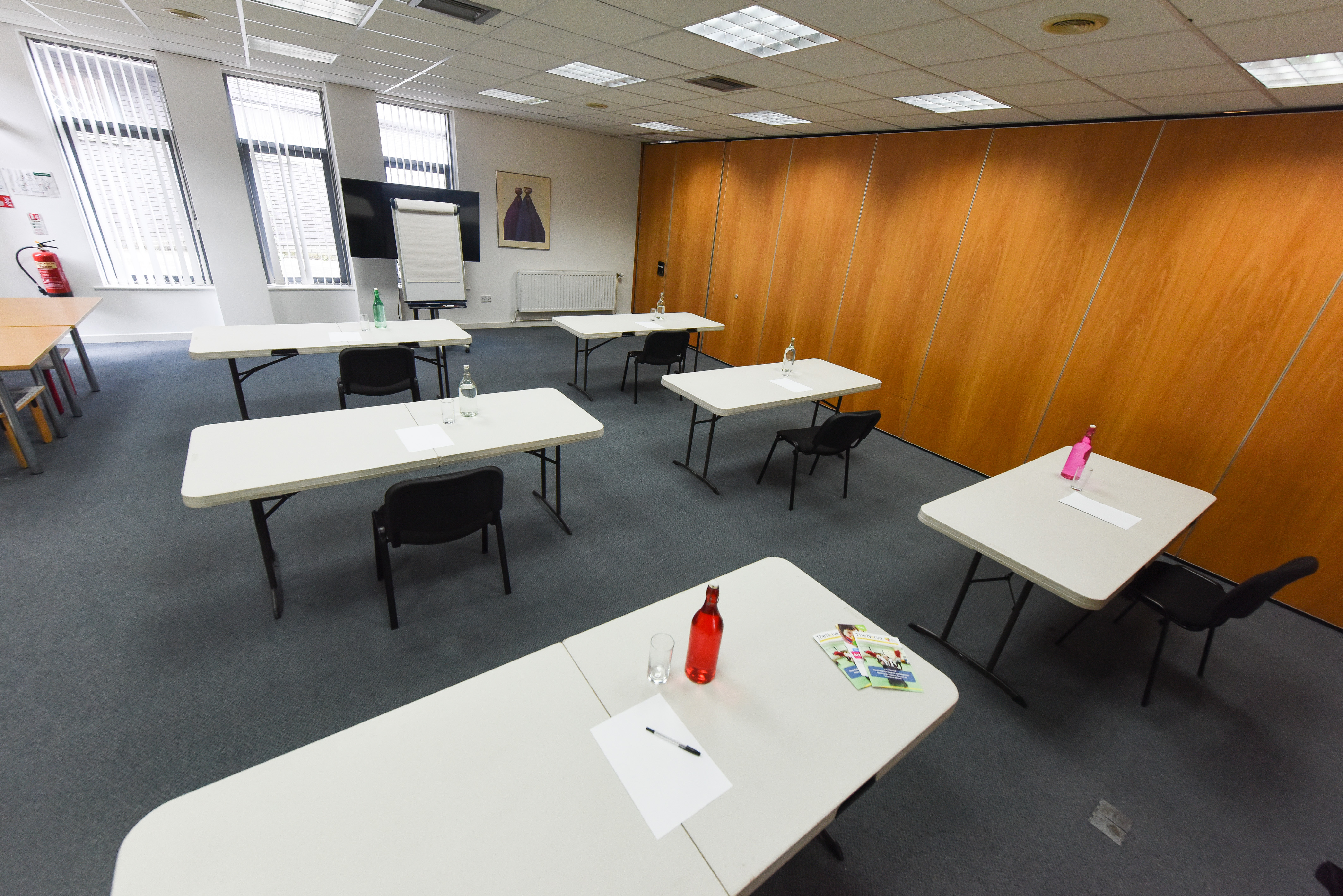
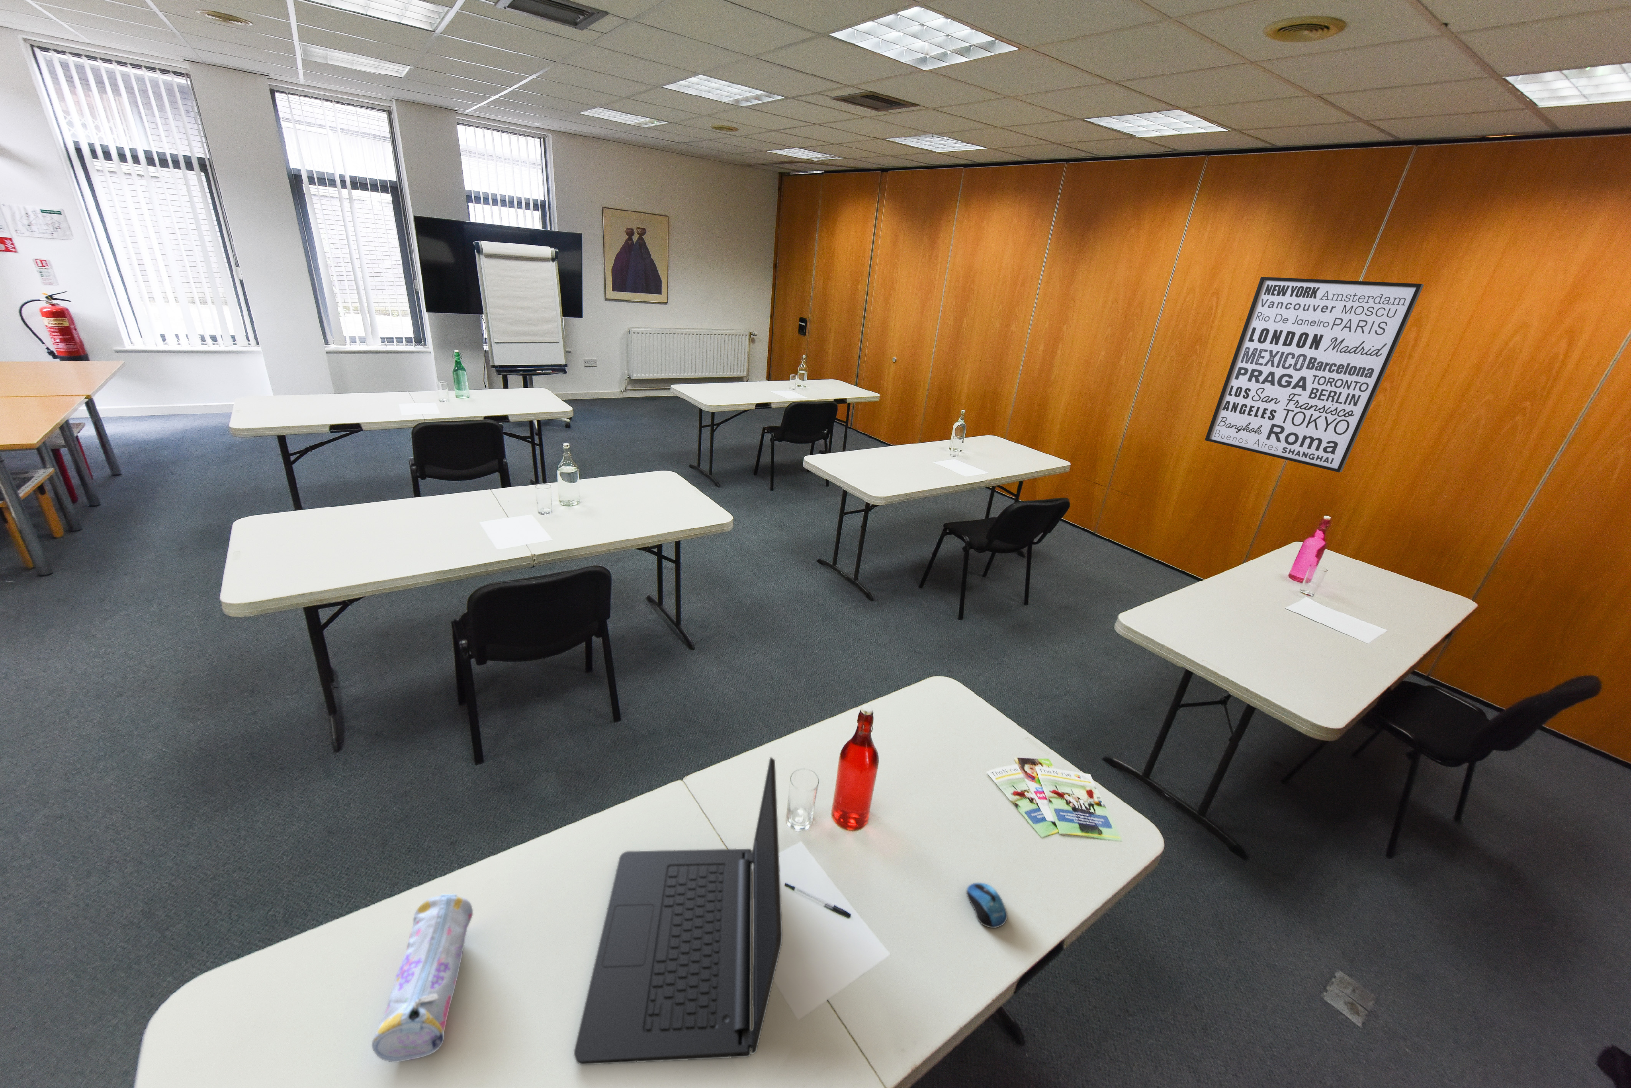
+ laptop [573,756,783,1065]
+ pencil case [372,894,474,1062]
+ computer mouse [965,883,1008,929]
+ wall art [1205,277,1425,472]
